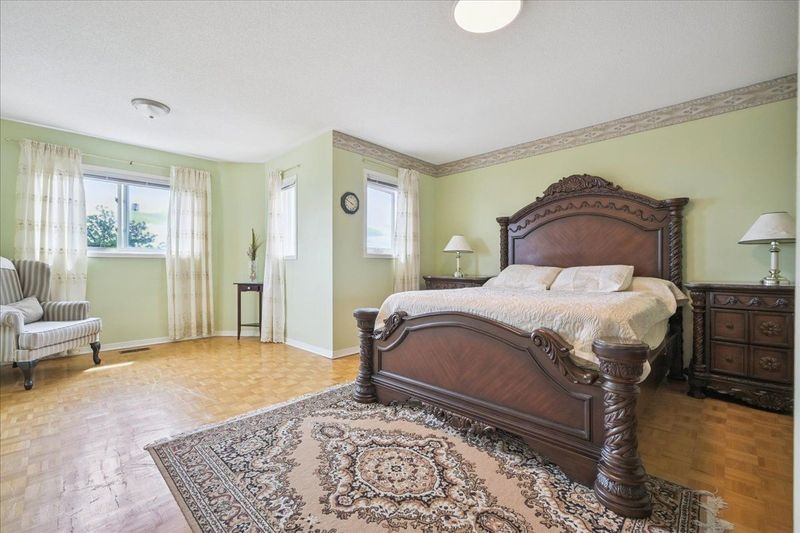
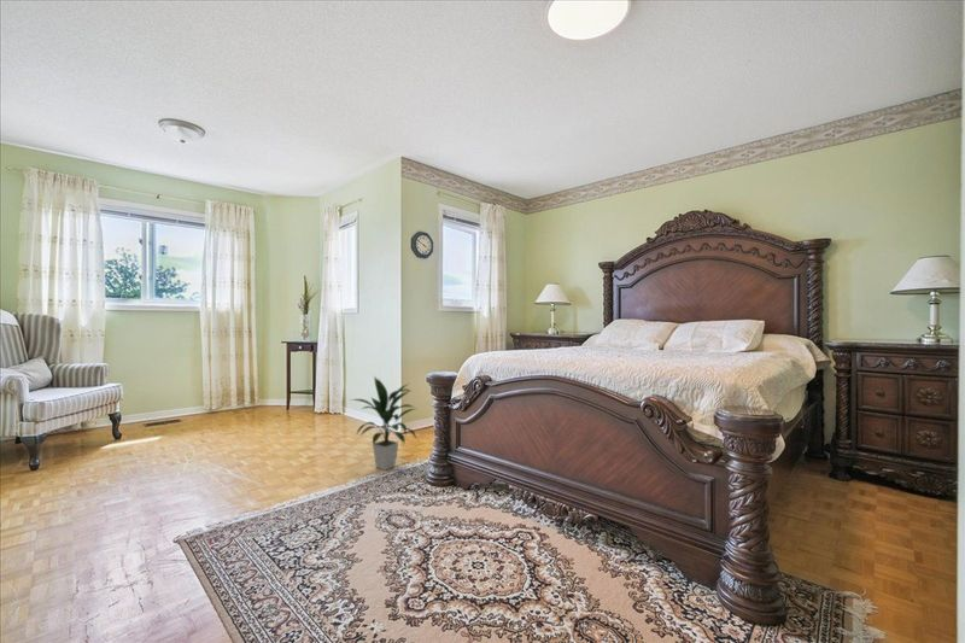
+ indoor plant [347,375,419,472]
